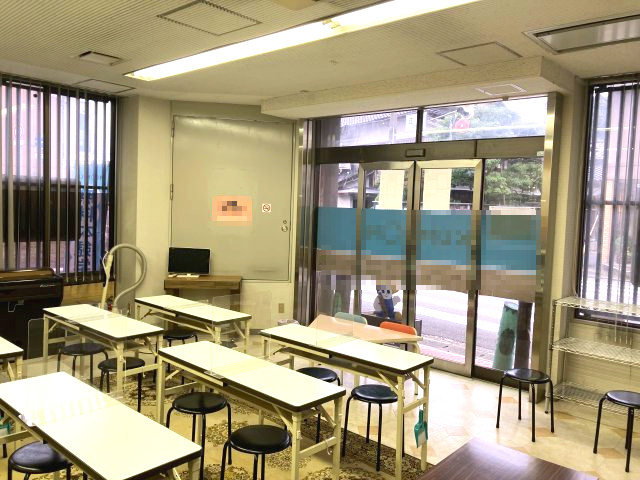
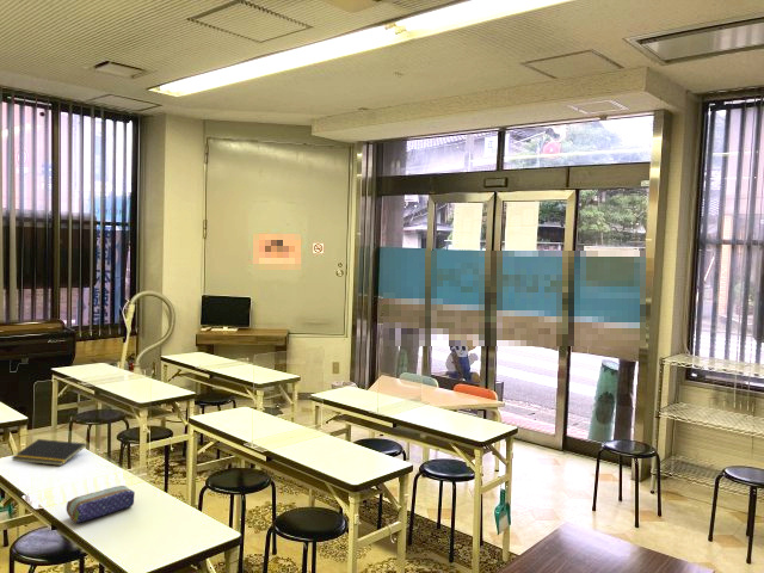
+ notepad [11,438,87,467]
+ pencil case [66,485,136,524]
